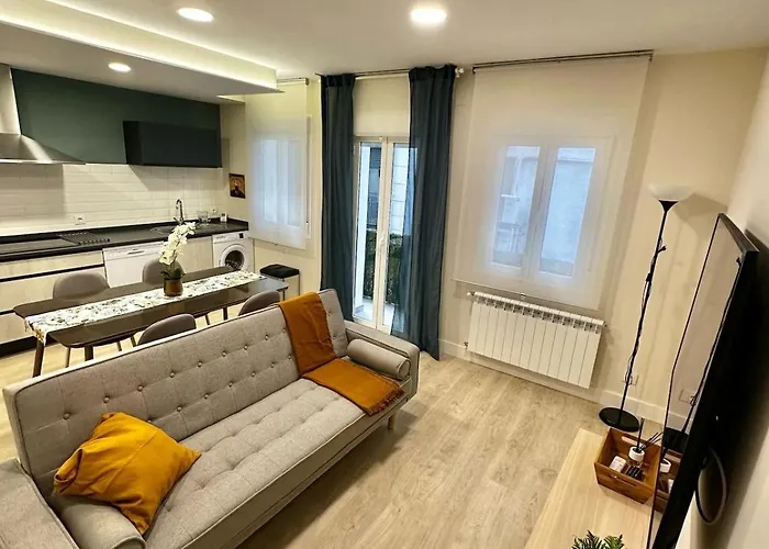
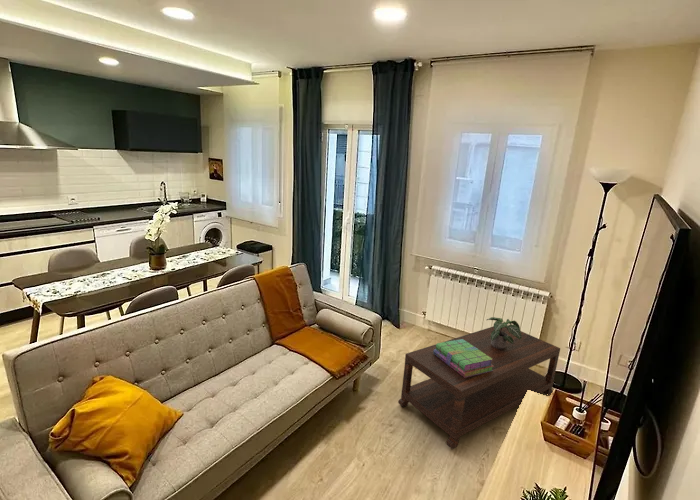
+ stack of books [433,339,493,378]
+ potted plant [486,316,522,349]
+ coffee table [397,324,561,450]
